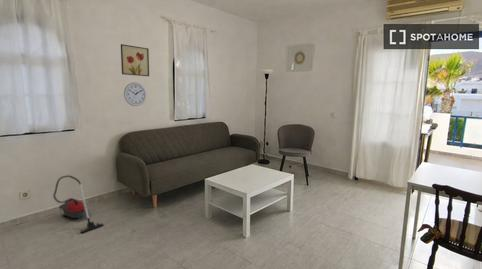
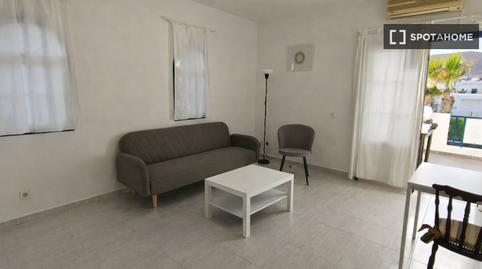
- wall clock [123,81,147,107]
- vacuum cleaner [52,174,105,234]
- wall art [120,43,150,77]
